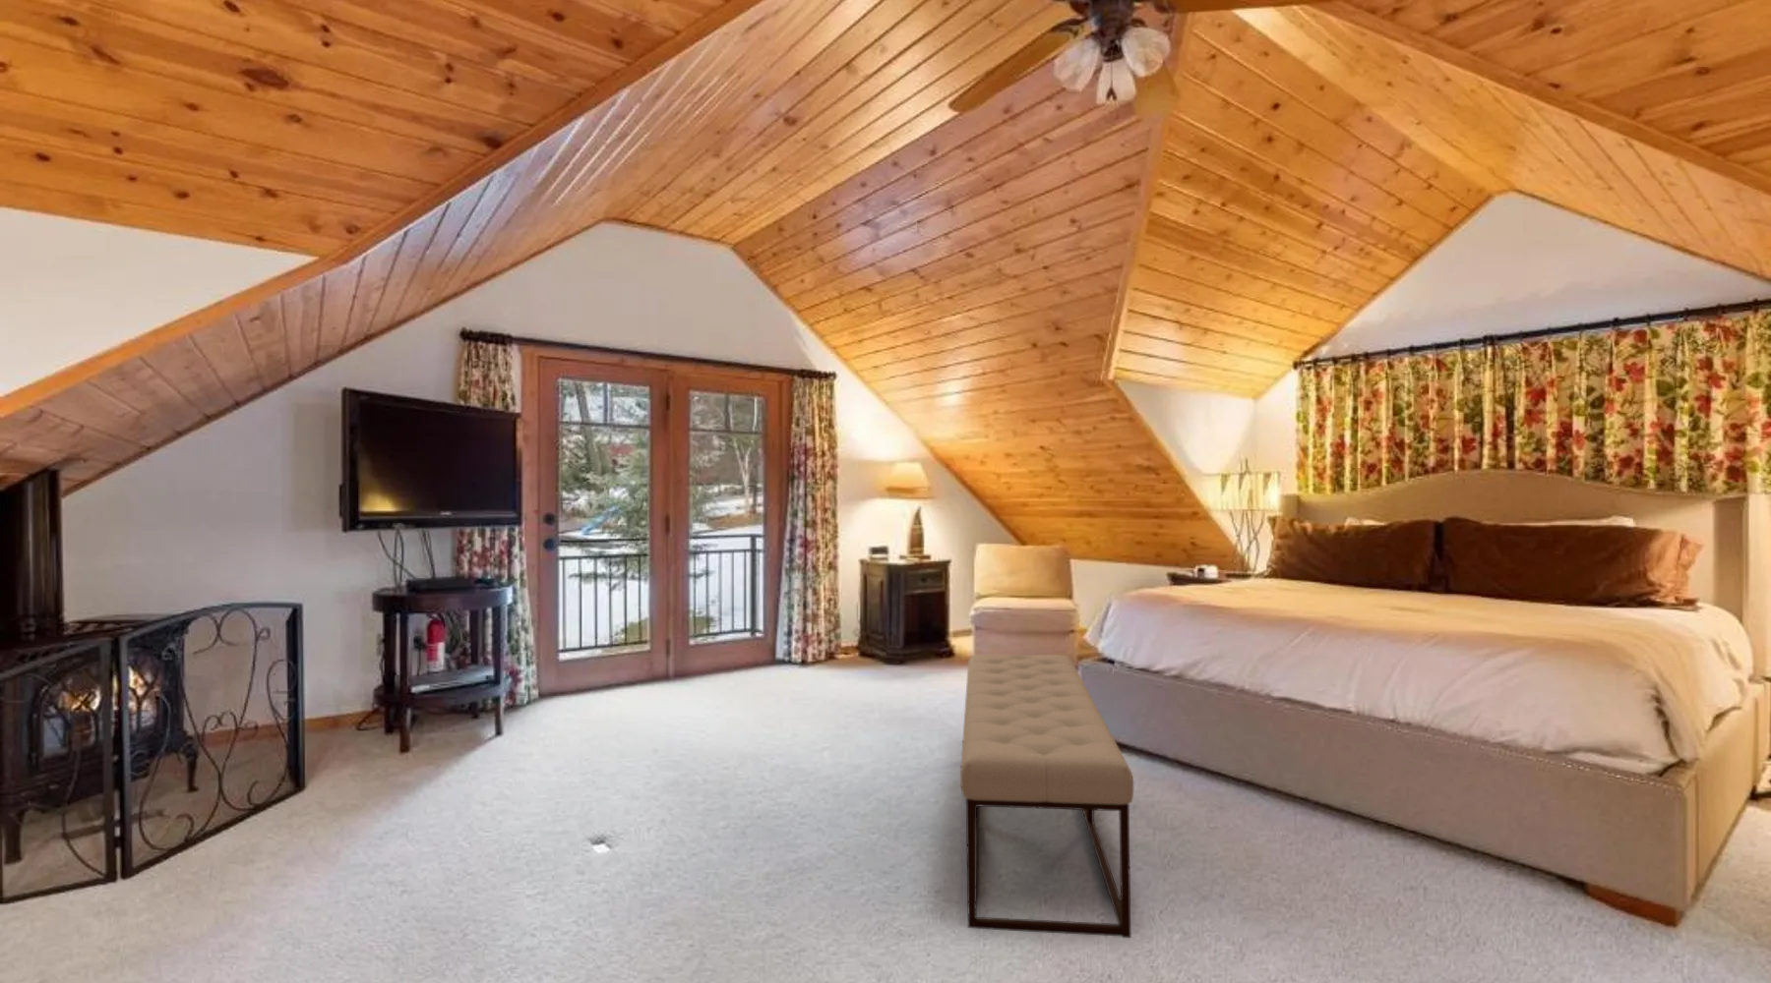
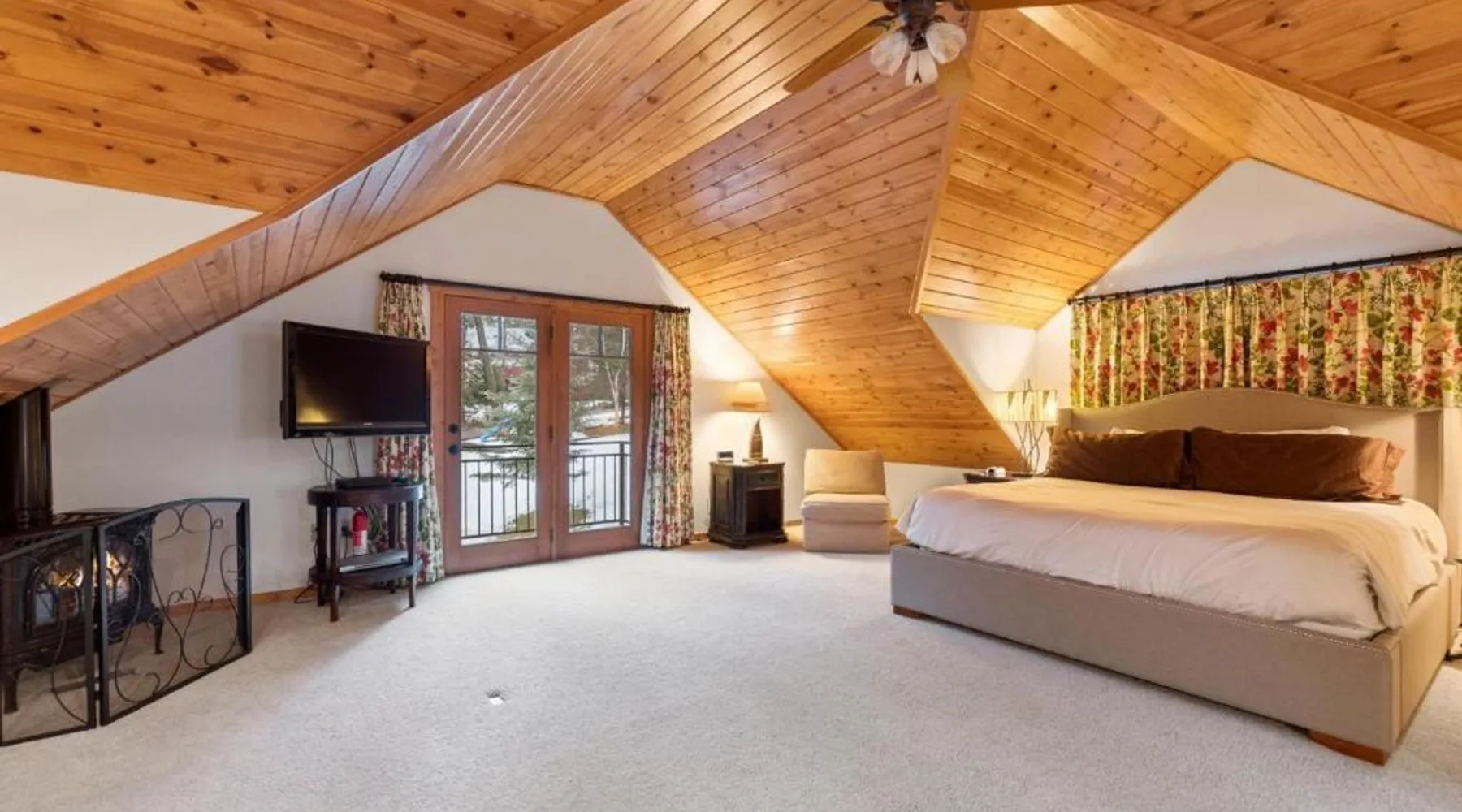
- bench [959,654,1134,938]
